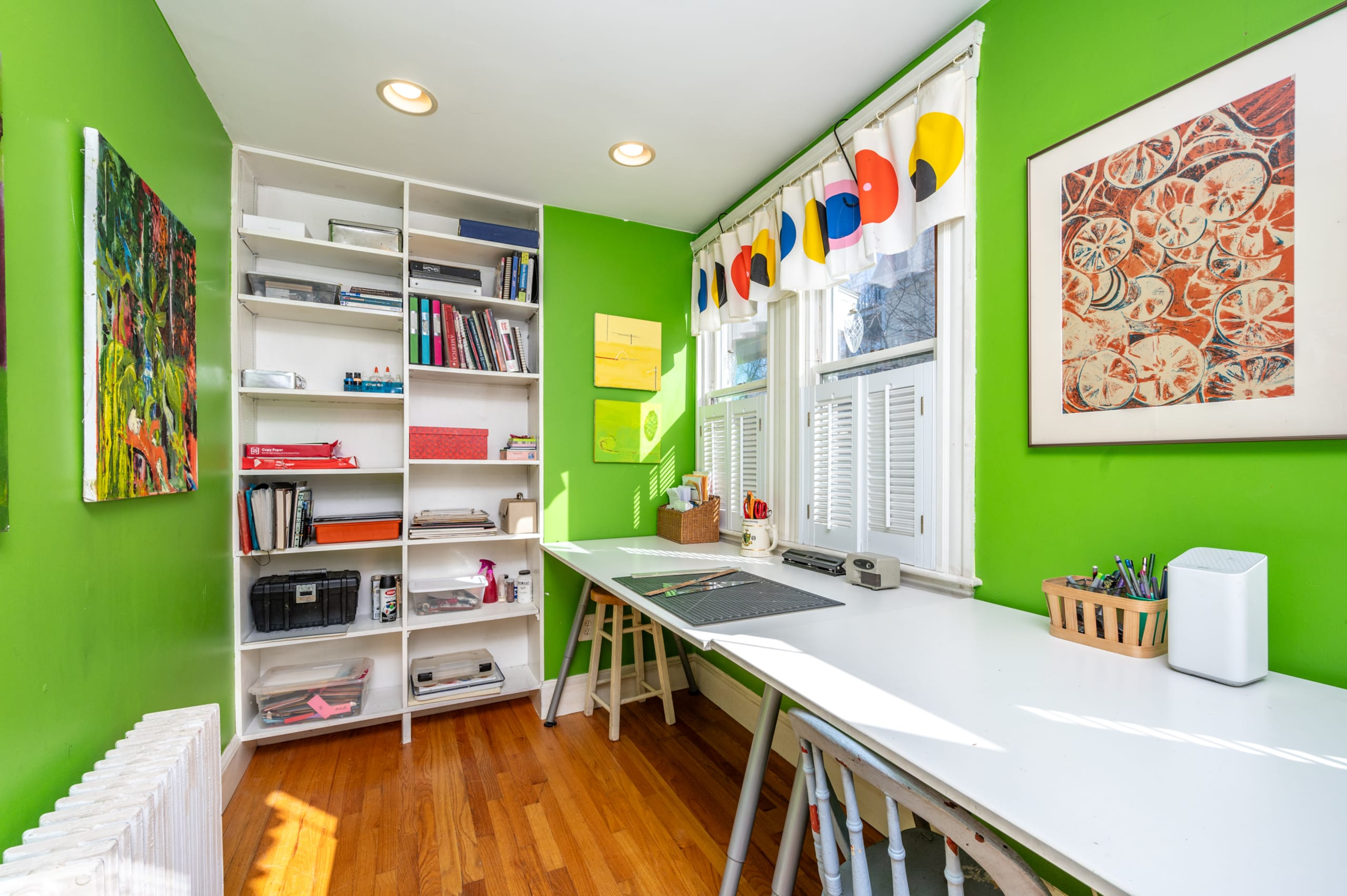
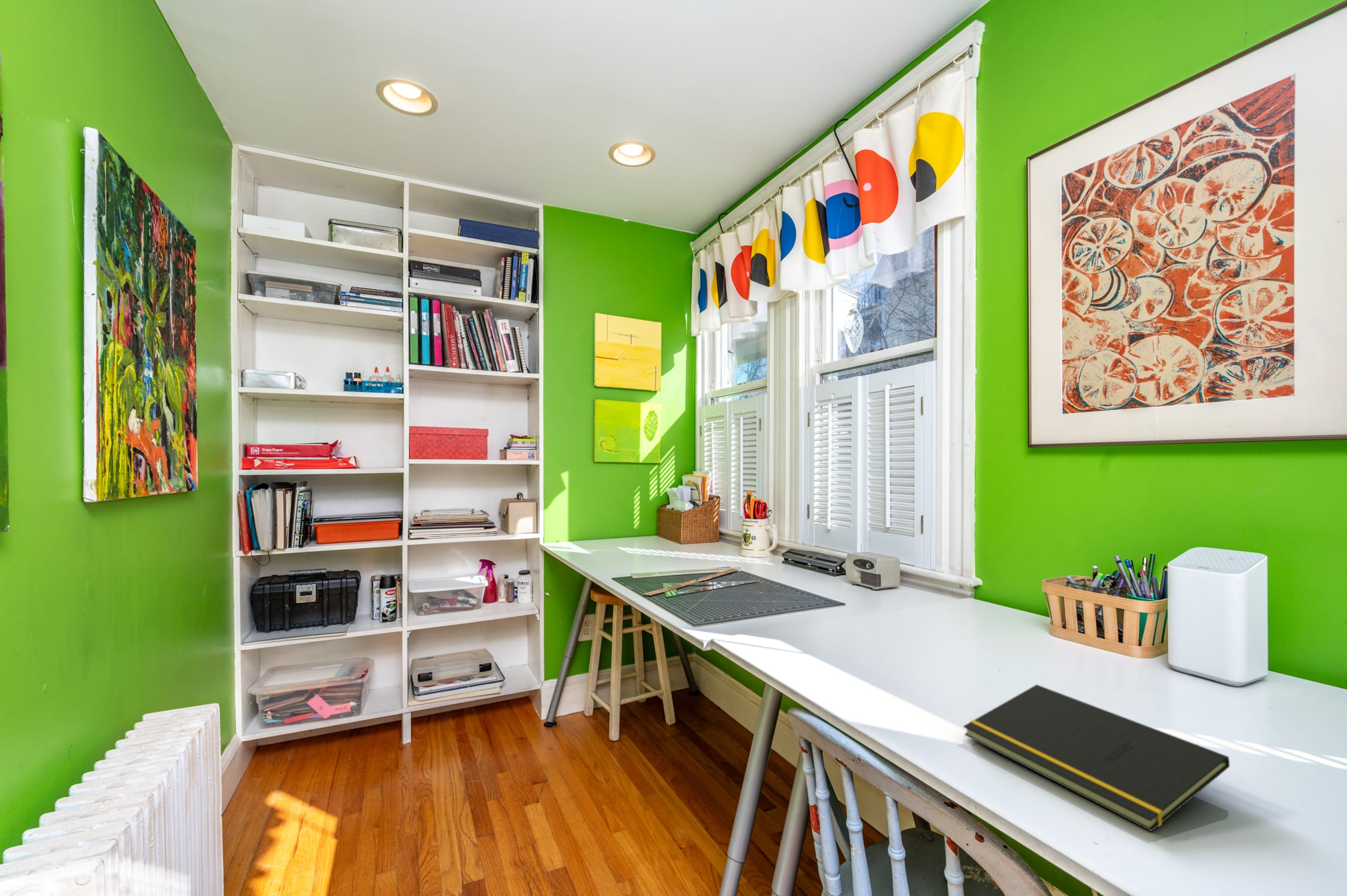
+ notepad [963,684,1230,832]
